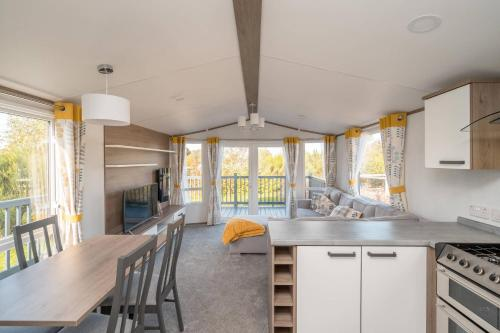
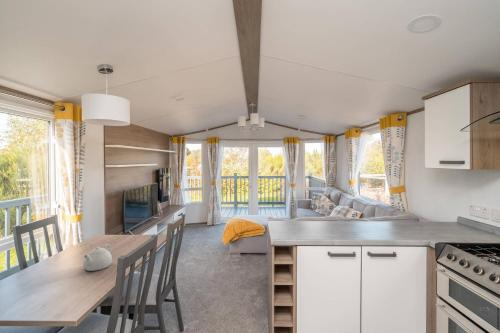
+ teapot [82,243,113,272]
